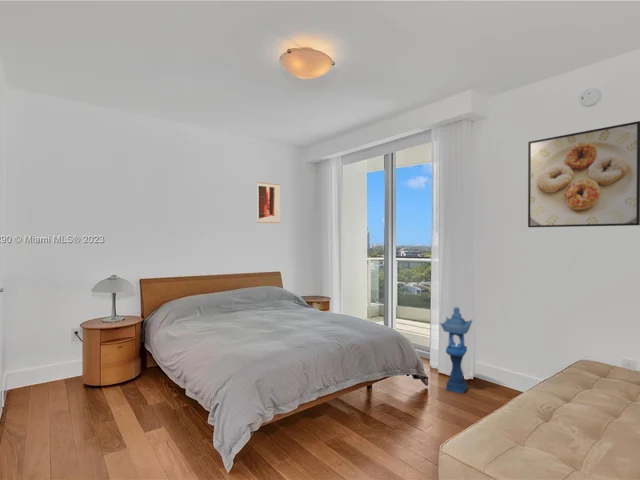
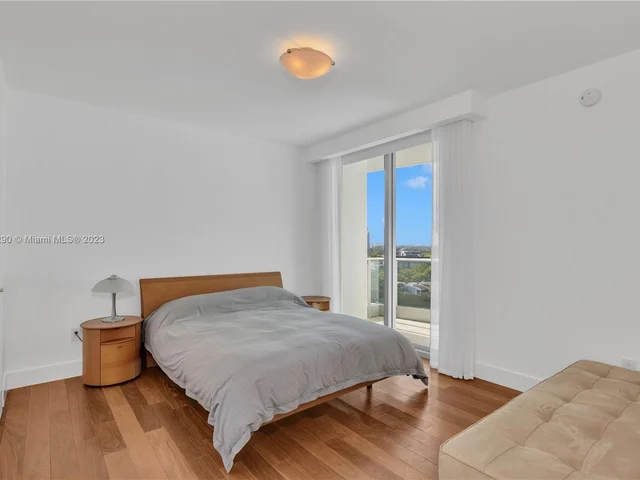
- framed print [527,120,640,228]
- lantern [439,306,474,395]
- wall art [256,181,281,224]
